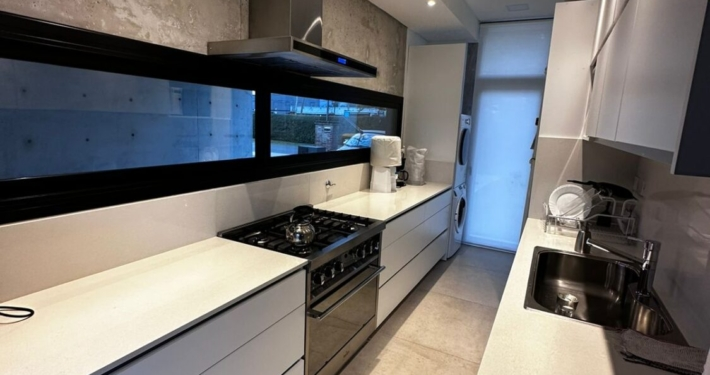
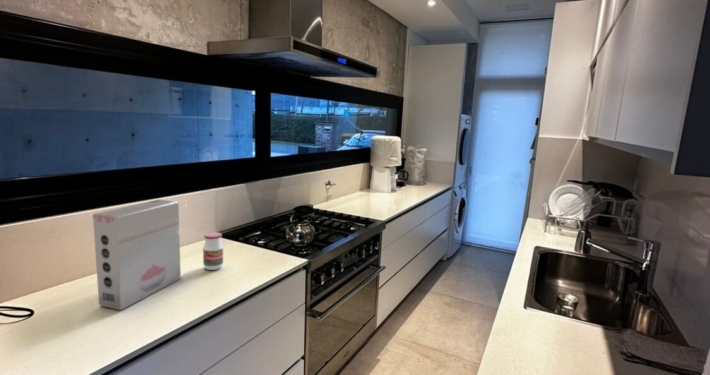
+ jar [202,231,224,271]
+ cereal box [92,198,182,311]
